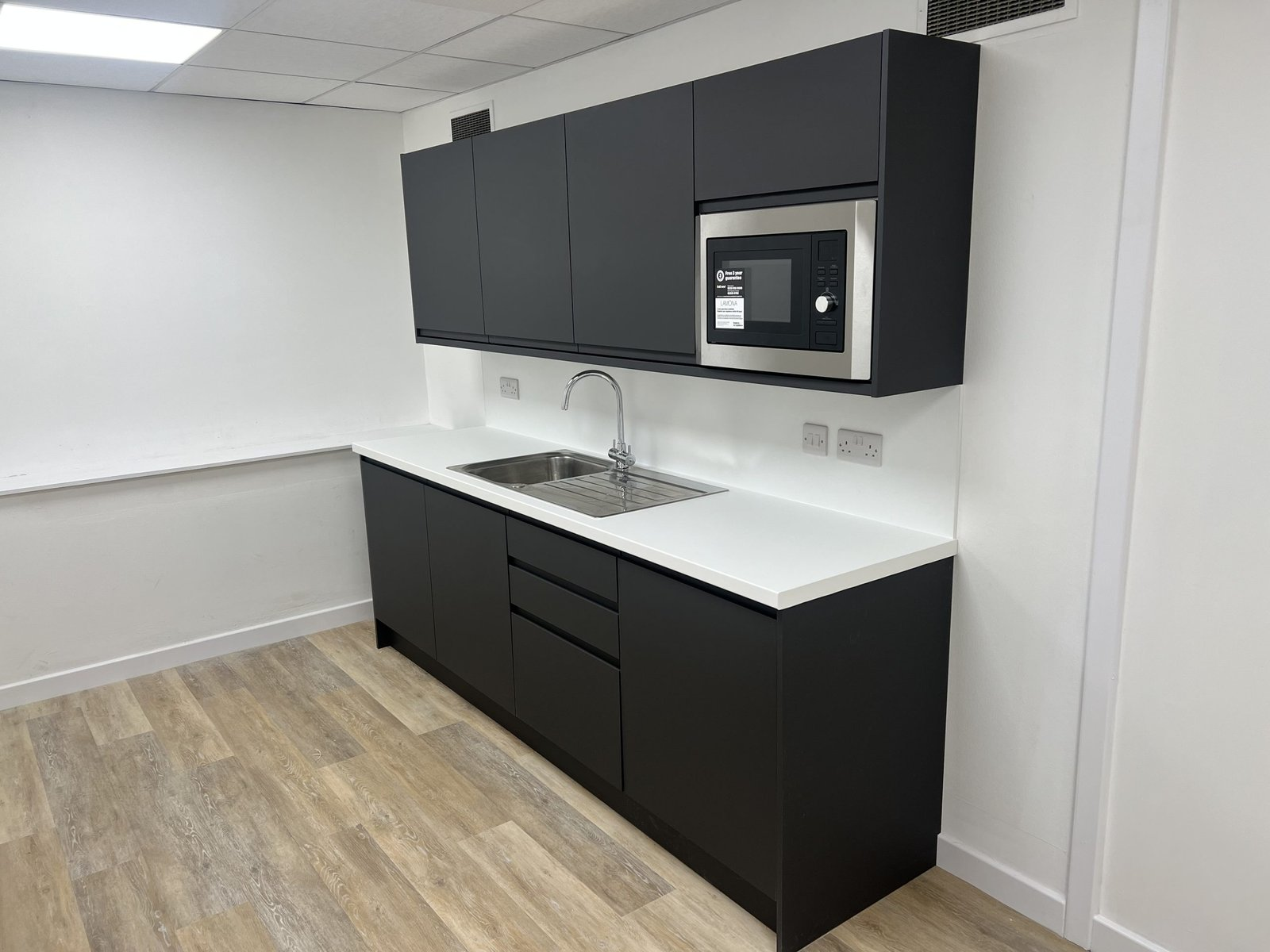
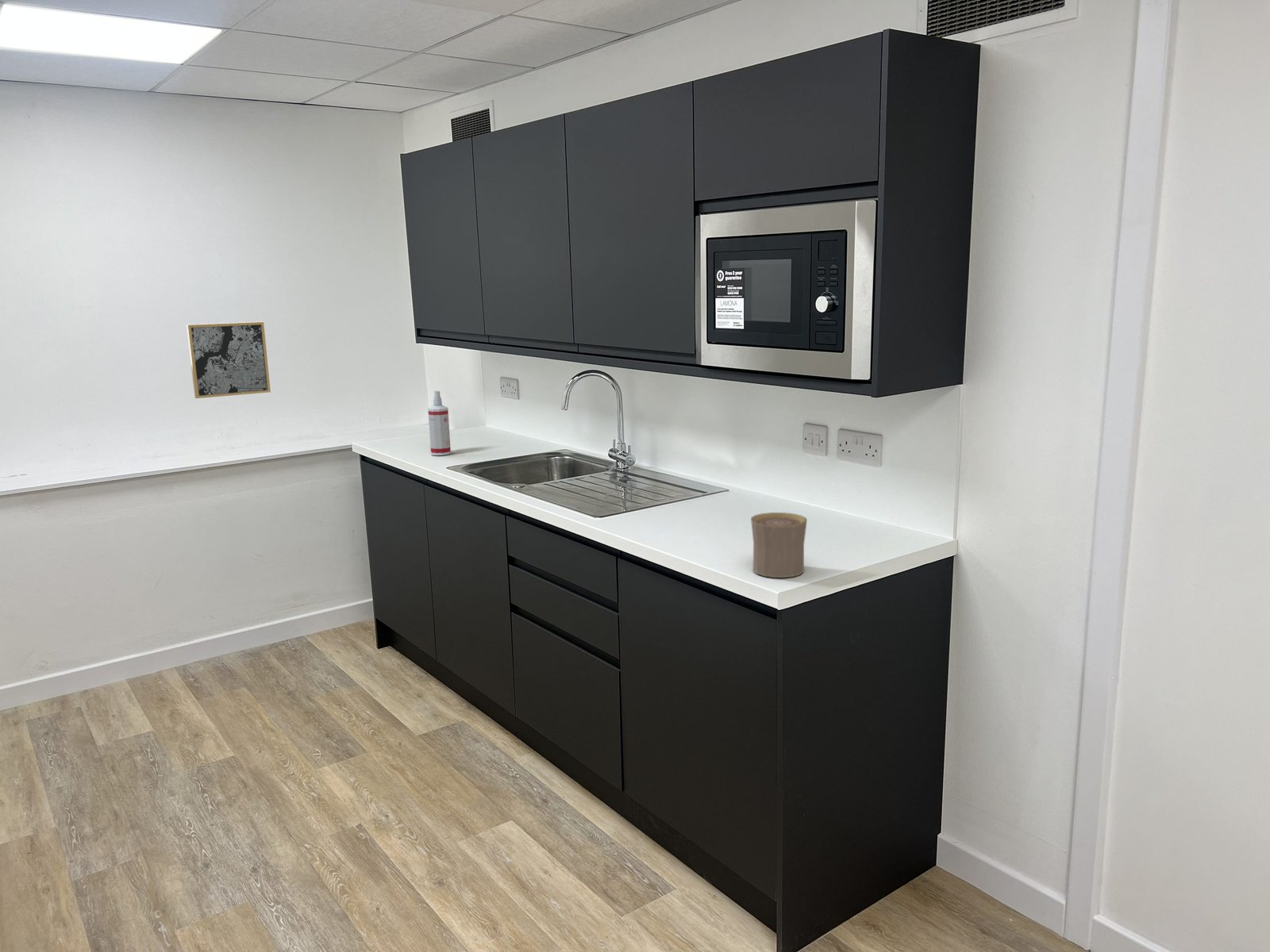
+ cup [750,512,808,578]
+ spray bottle [427,390,452,456]
+ wall art [186,321,271,399]
